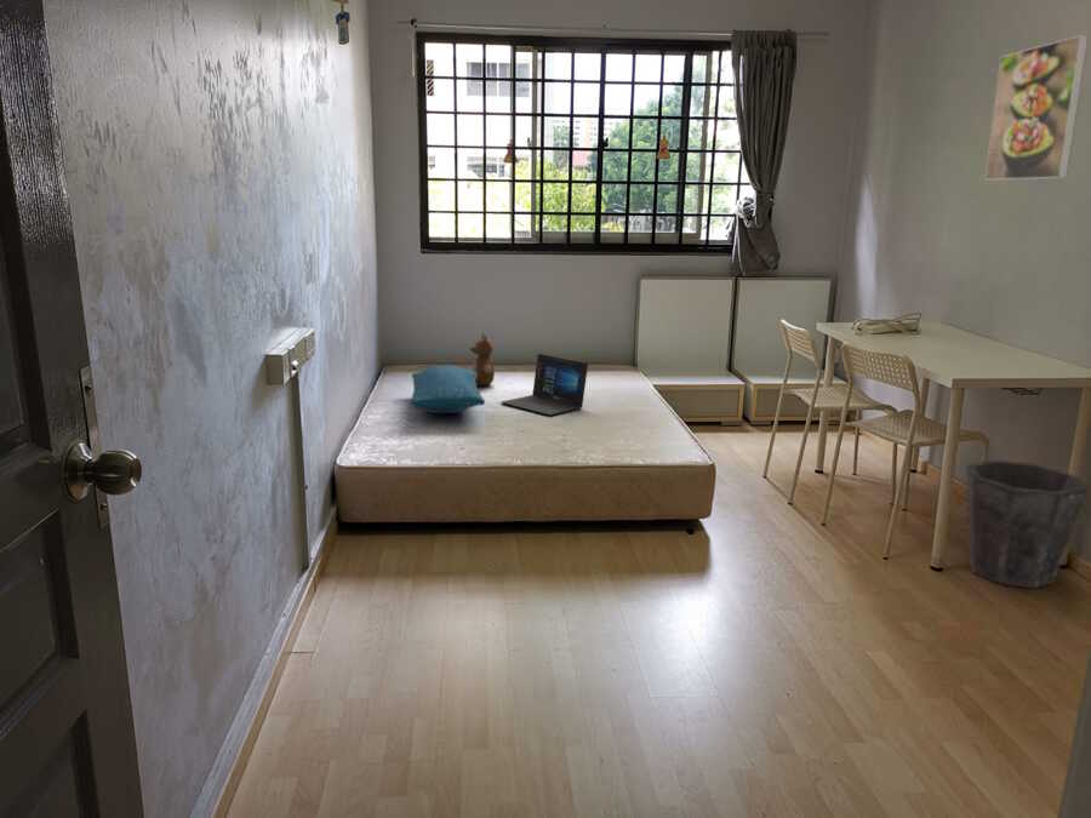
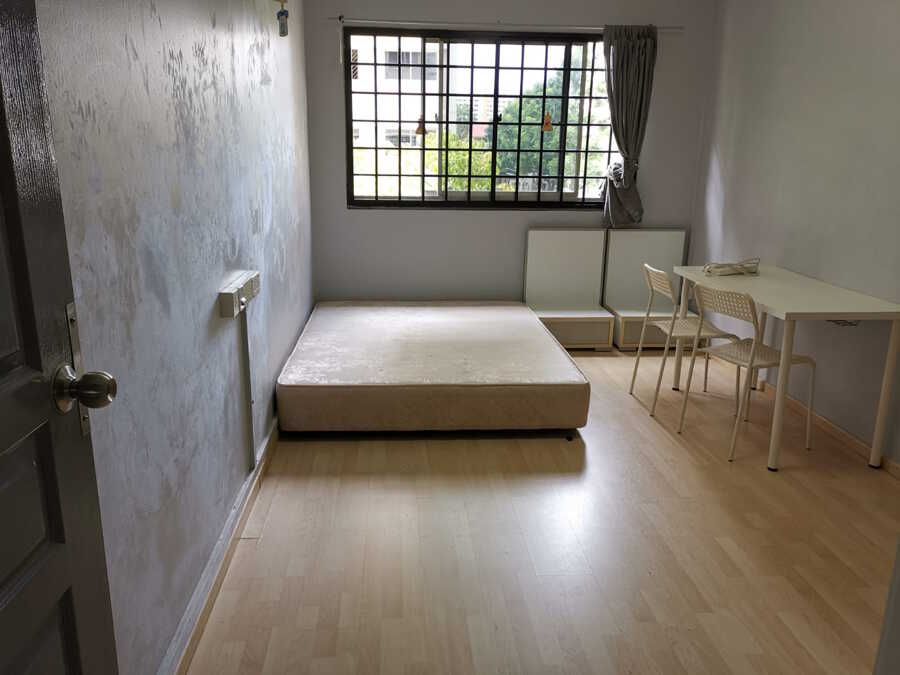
- teddy bear [469,332,496,388]
- pillow [410,365,486,414]
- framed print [983,34,1090,181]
- waste bin [965,458,1089,590]
- laptop [499,353,589,417]
